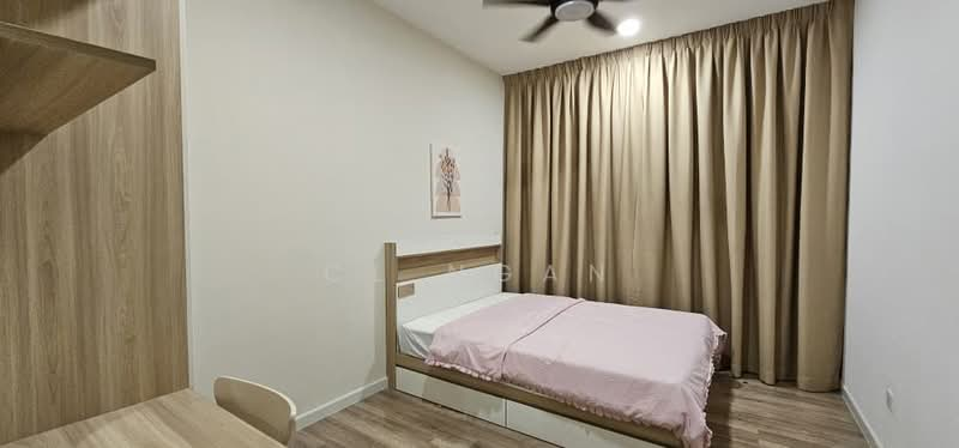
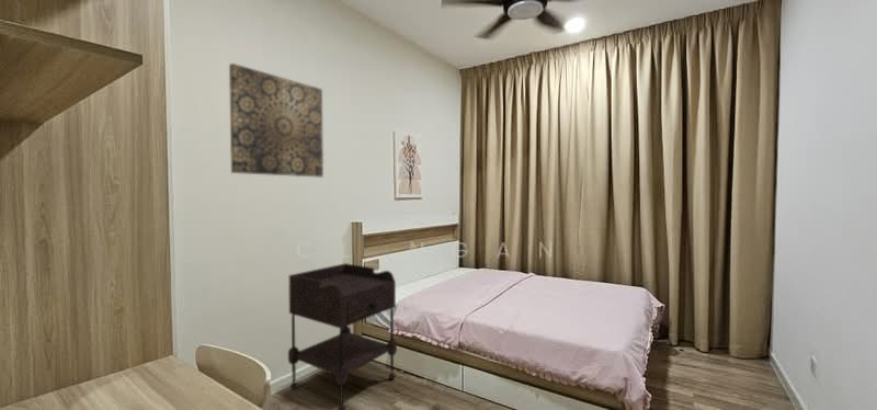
+ side table [287,262,398,410]
+ wall art [228,62,324,178]
